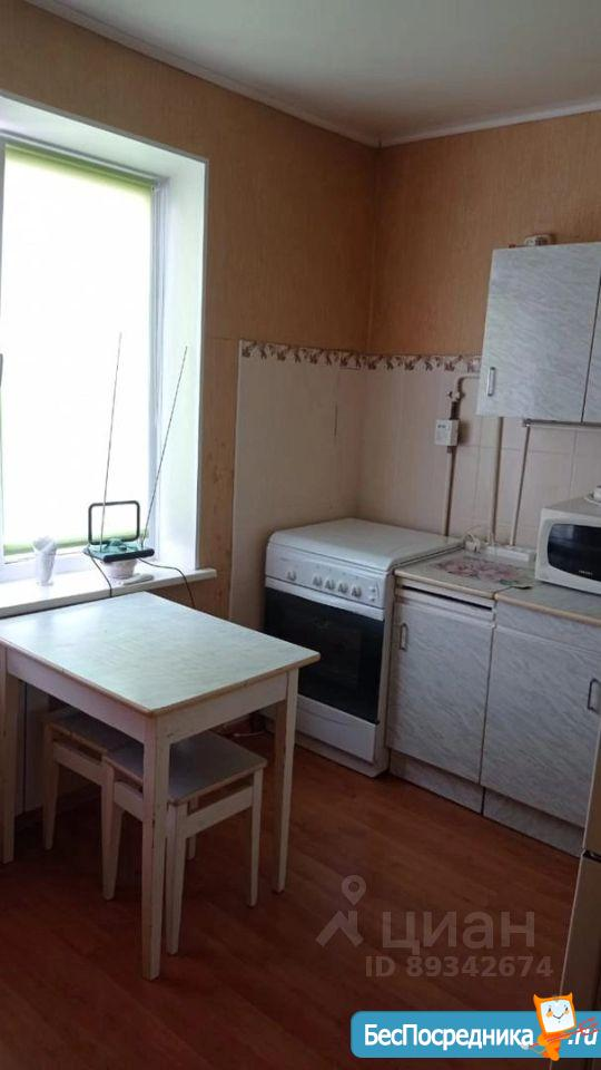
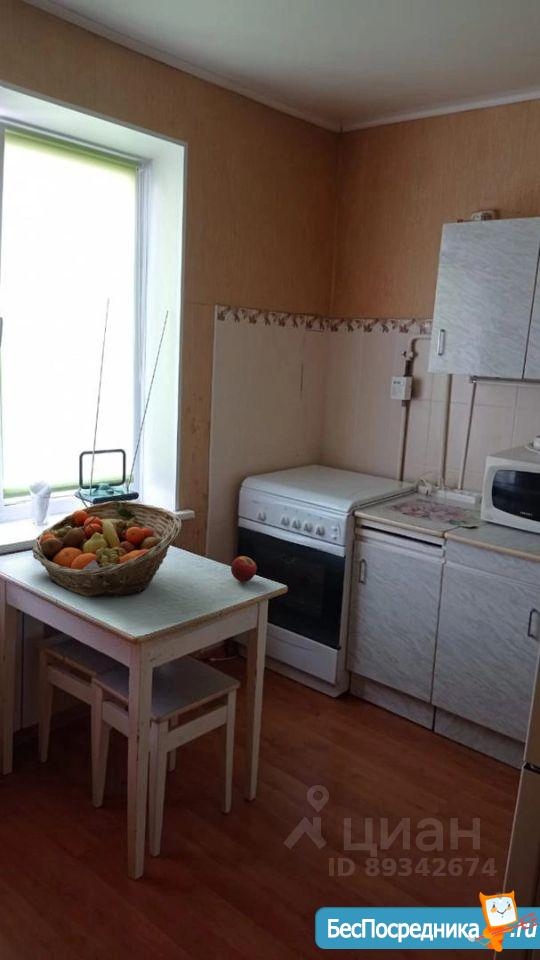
+ fruit basket [31,500,183,598]
+ fruit [230,555,258,583]
